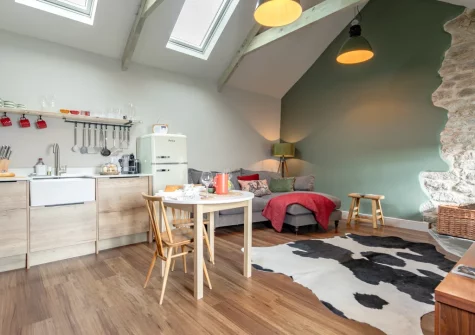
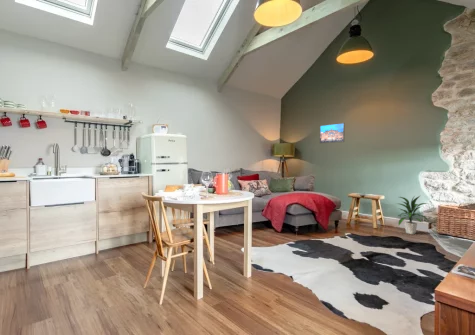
+ indoor plant [395,195,430,235]
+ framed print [319,122,346,144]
